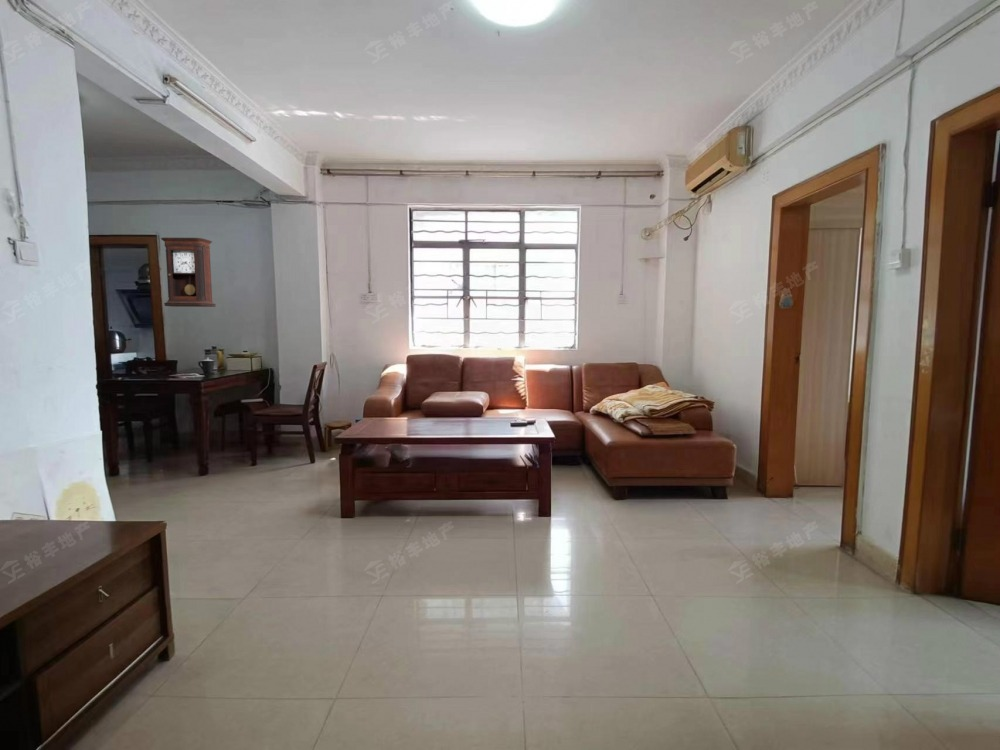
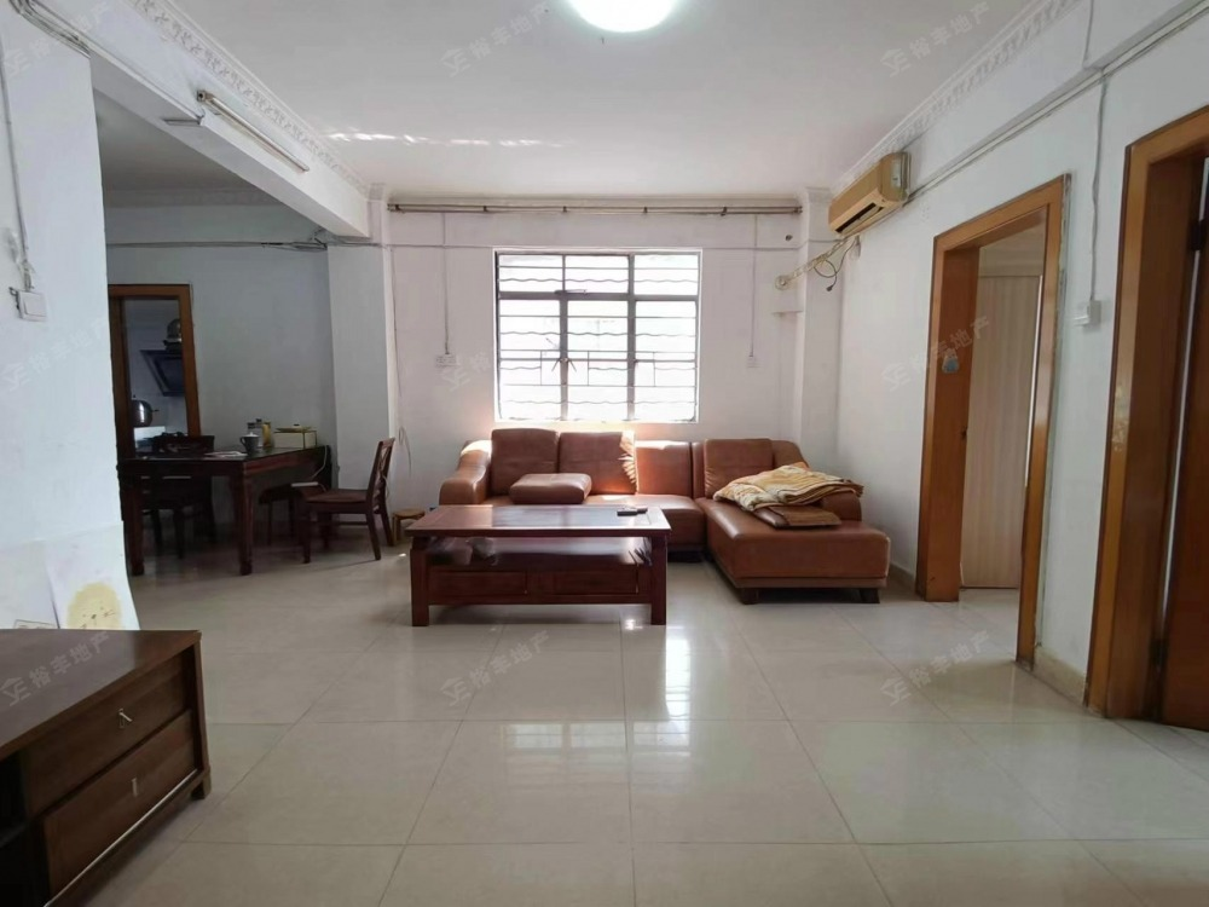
- pendulum clock [160,237,217,308]
